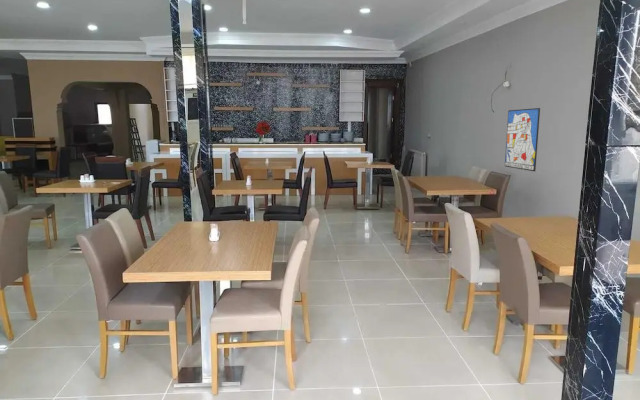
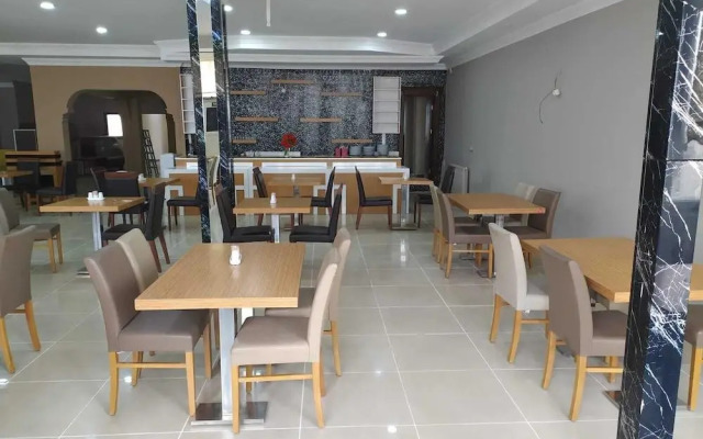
- wall art [504,107,541,172]
